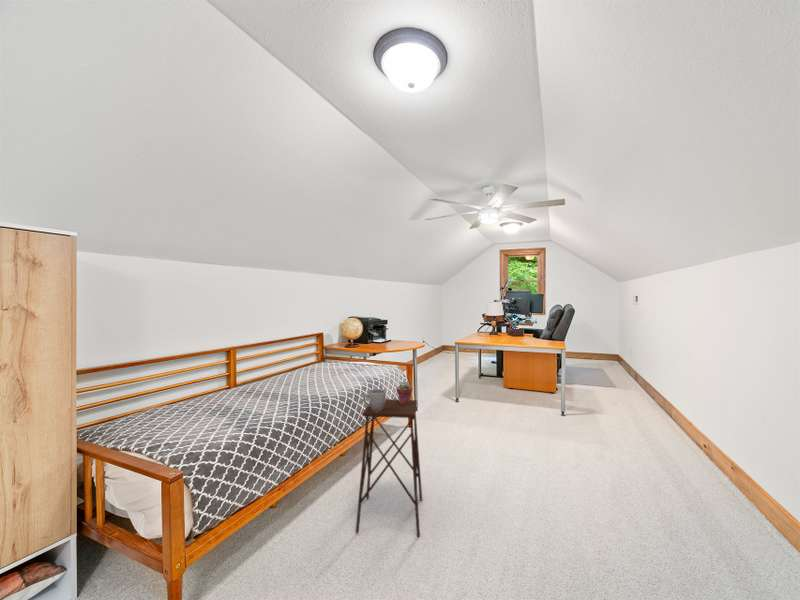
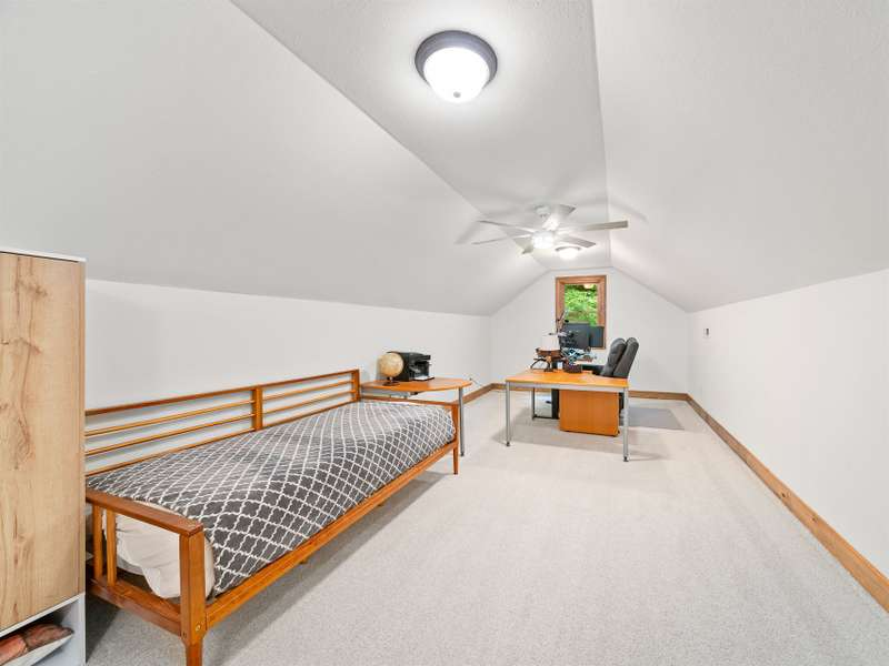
- potted succulent [395,380,413,403]
- side table [355,398,423,538]
- mug [362,388,387,411]
